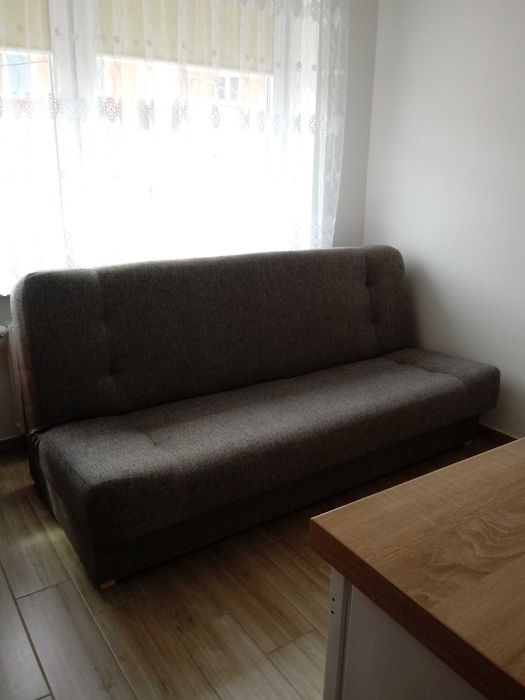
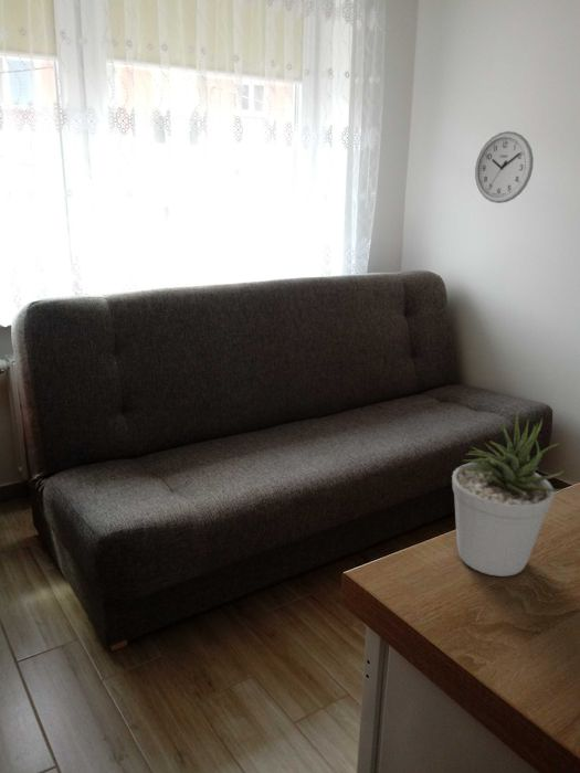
+ wall clock [474,130,535,204]
+ potted plant [451,412,569,578]
